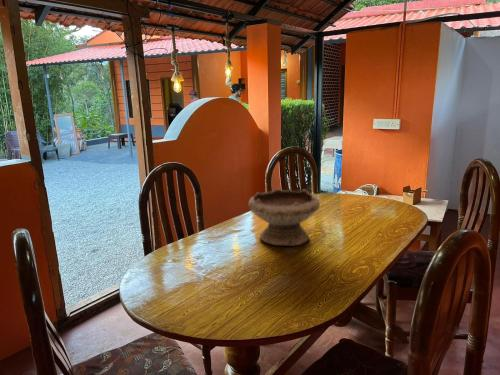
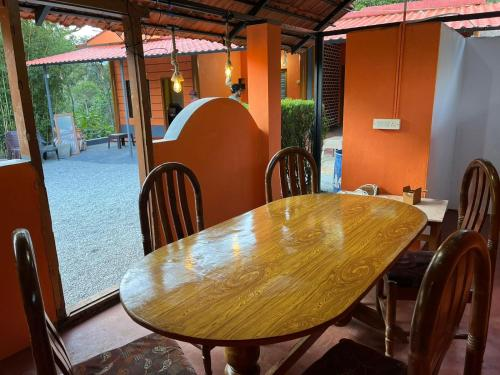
- bowl [247,188,321,247]
